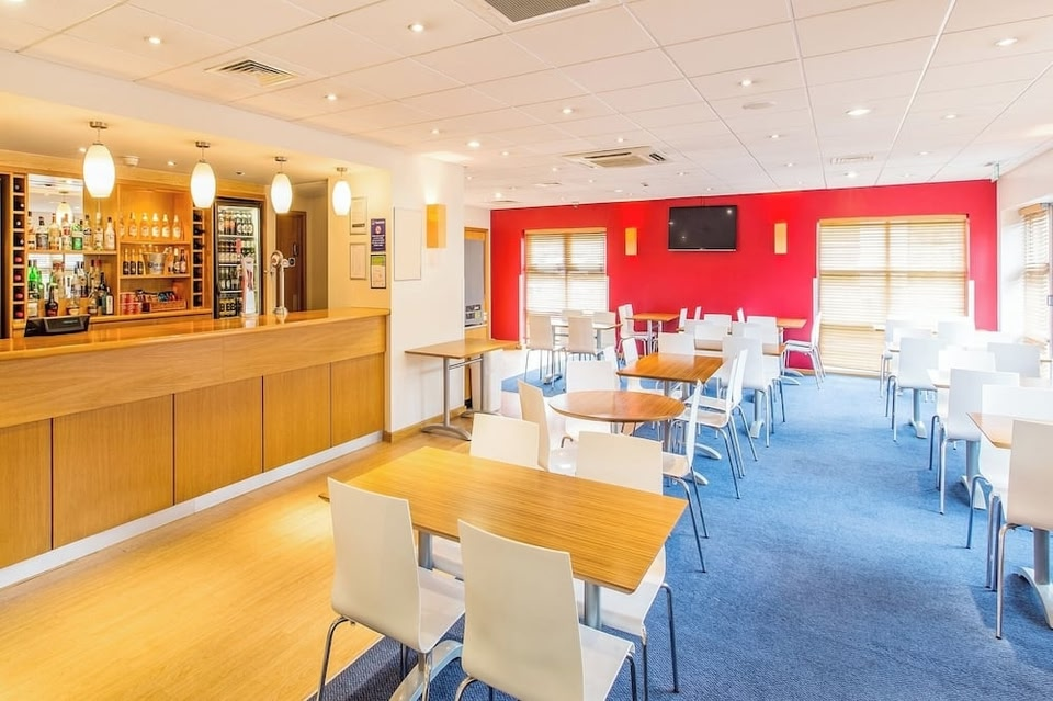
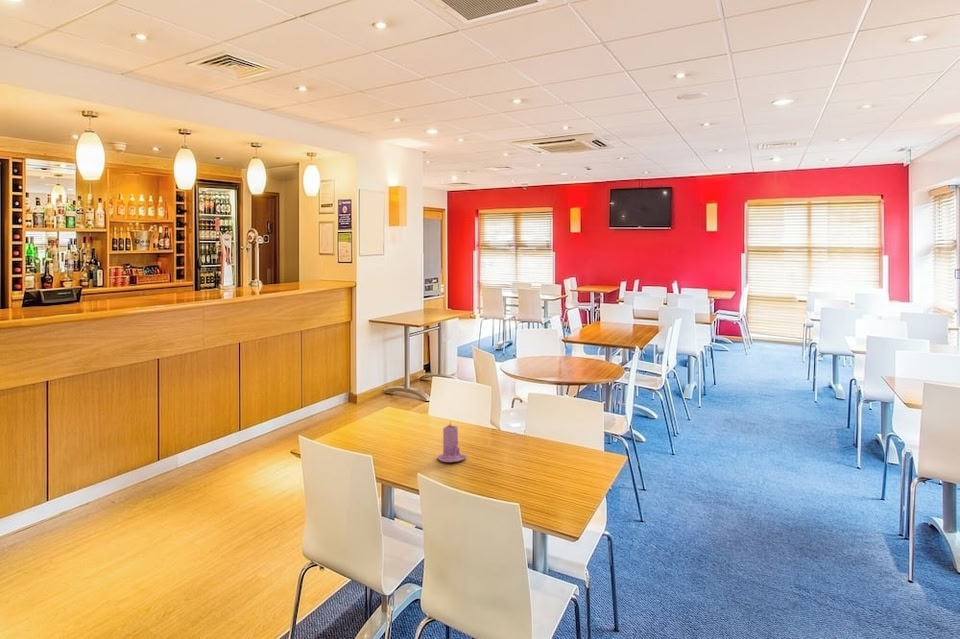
+ candle [436,420,468,463]
